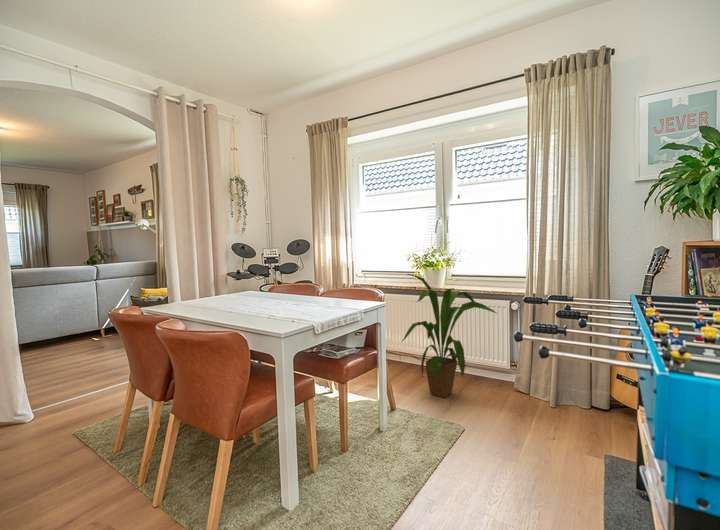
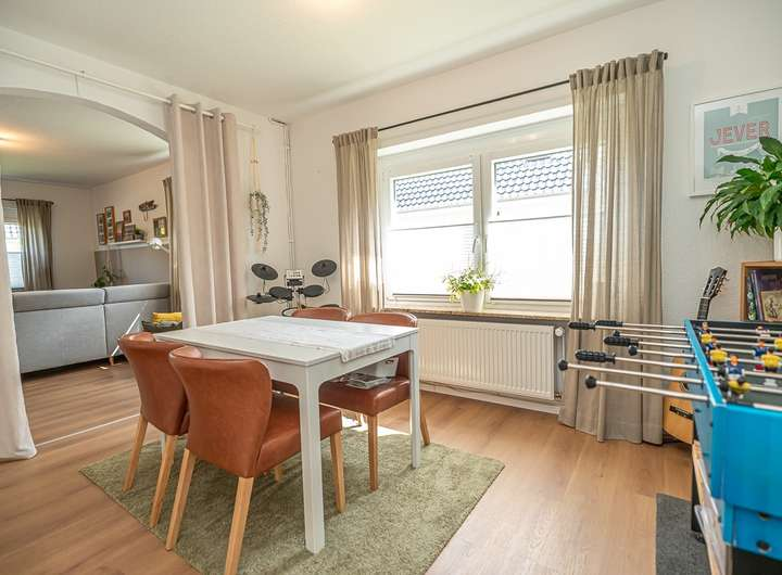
- house plant [401,273,497,399]
